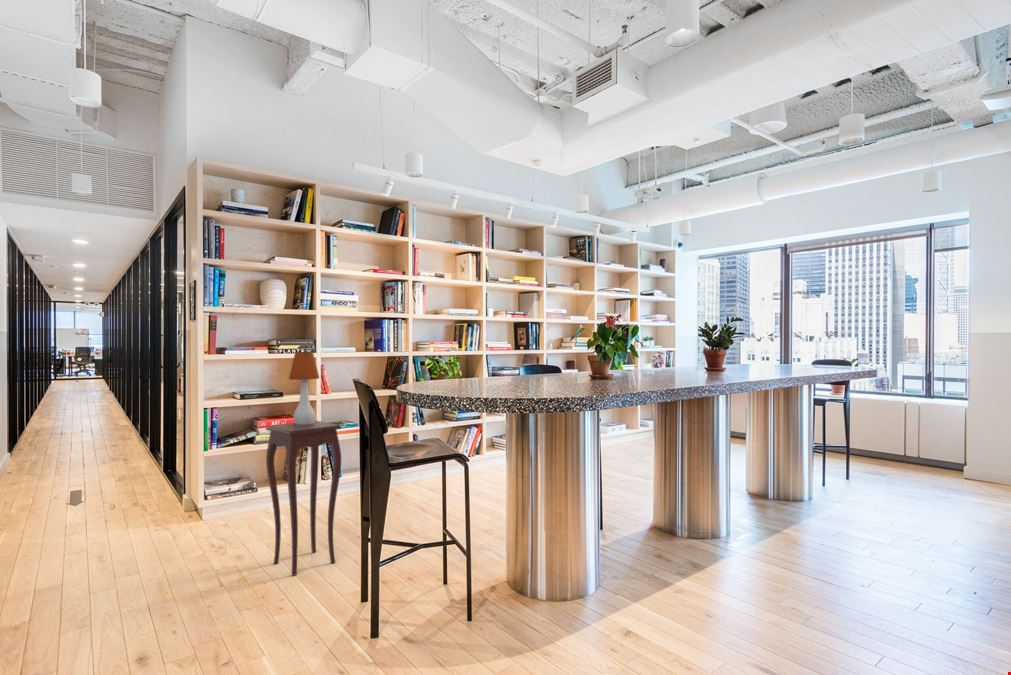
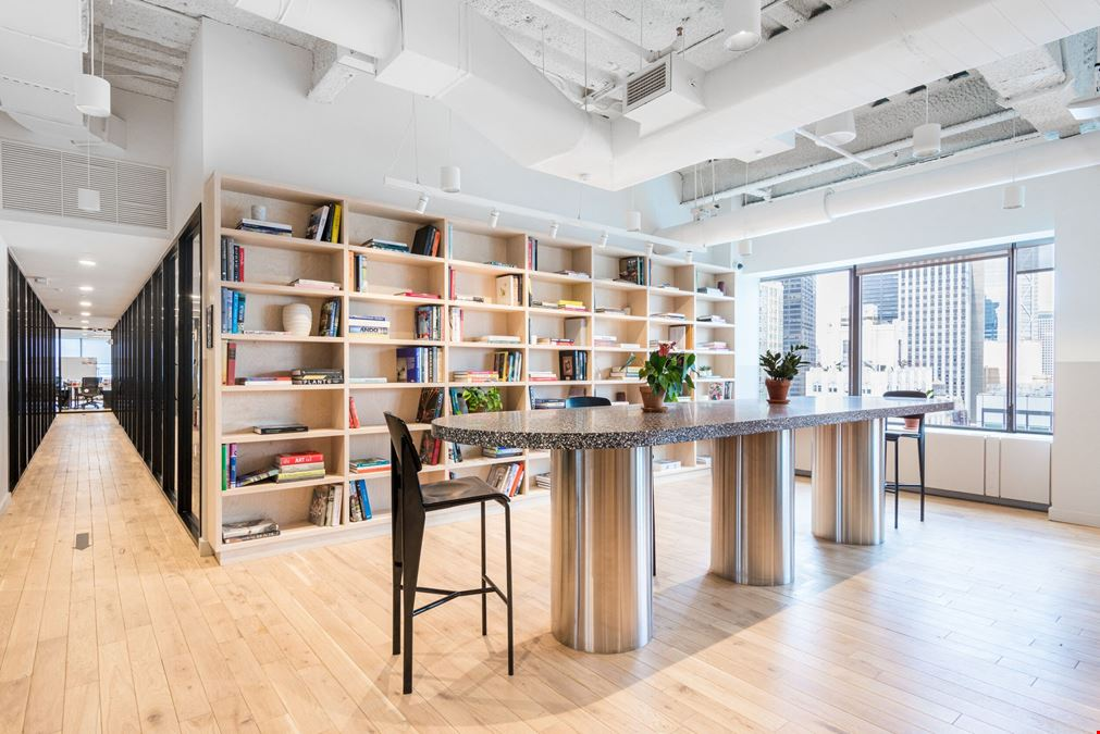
- table lamp [288,351,320,425]
- side table [265,419,343,577]
